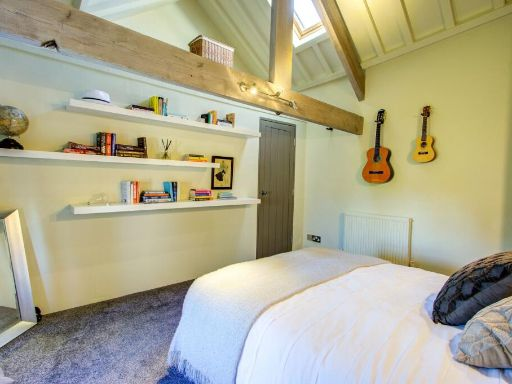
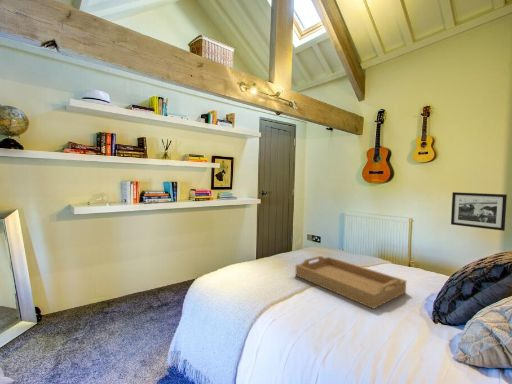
+ serving tray [295,255,407,310]
+ picture frame [450,191,508,232]
